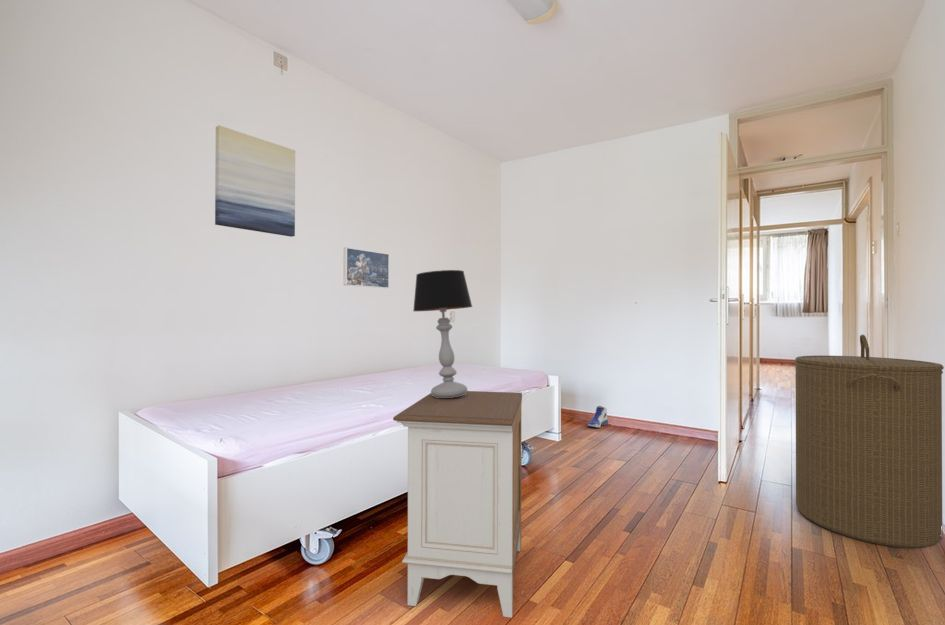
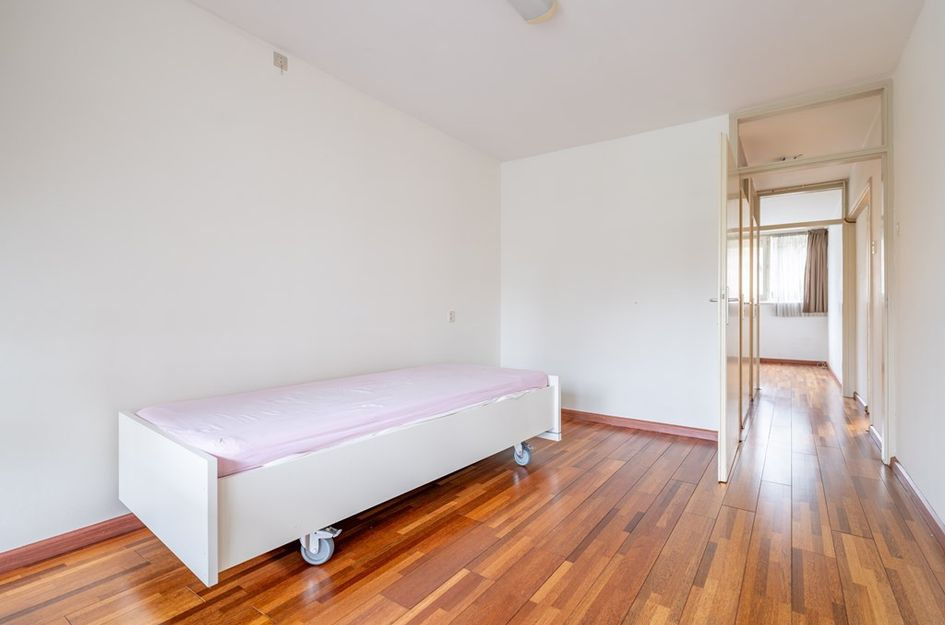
- nightstand [392,390,523,619]
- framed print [343,247,390,289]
- laundry hamper [794,334,945,549]
- sneaker [587,405,609,428]
- wall art [214,124,296,238]
- table lamp [412,269,473,398]
